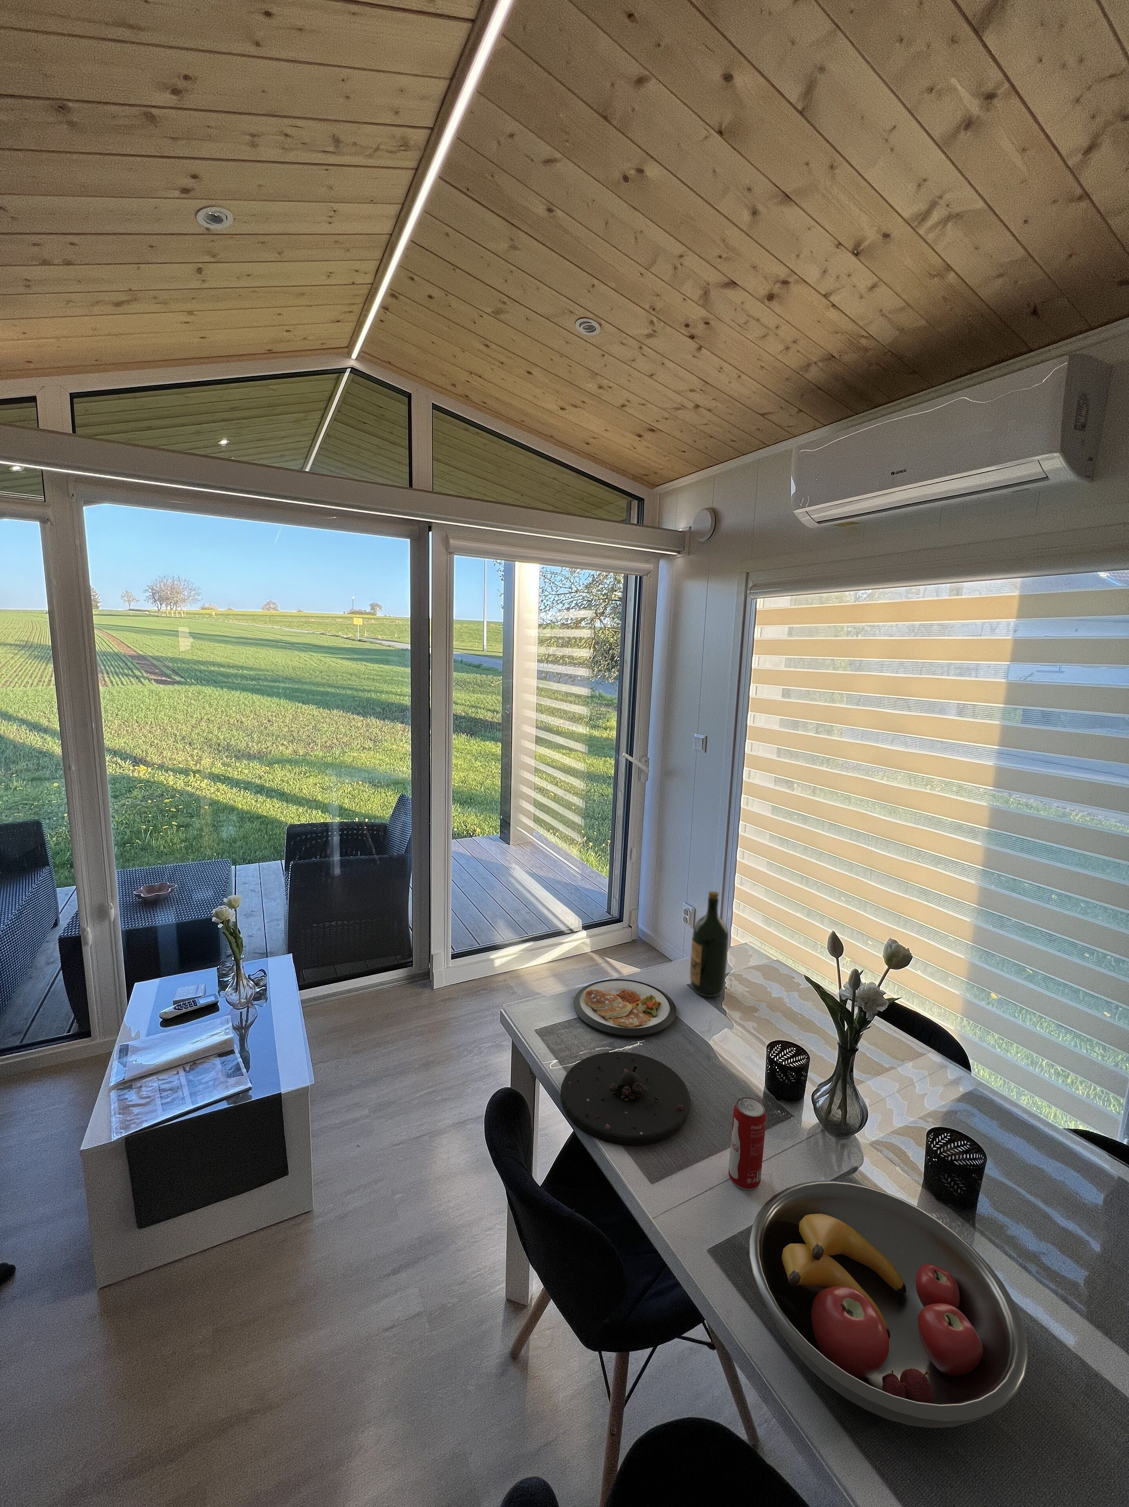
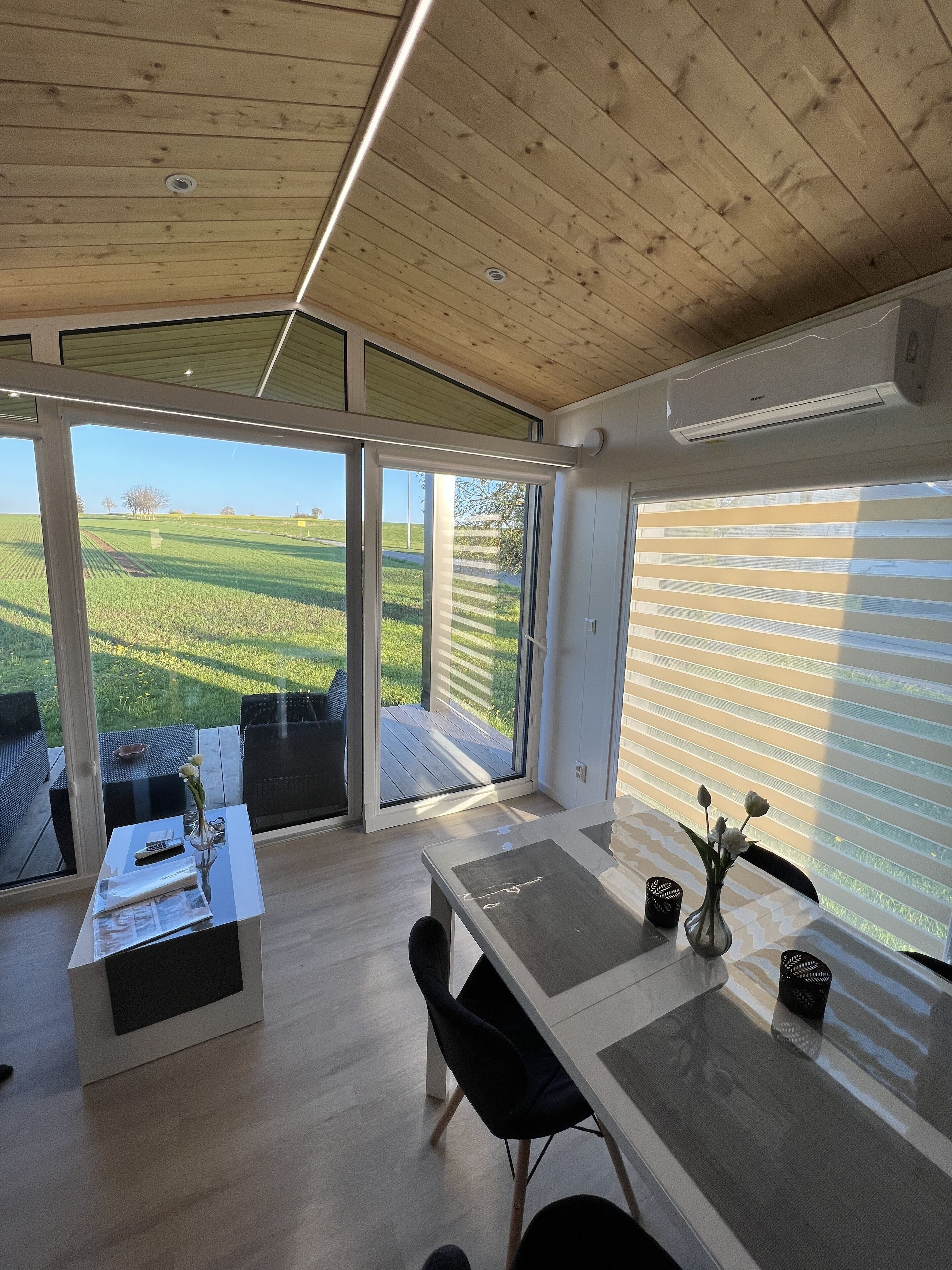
- plate [560,1051,691,1146]
- dish [573,979,677,1037]
- beverage can [728,1096,767,1190]
- fruit bowl [748,1181,1028,1429]
- wine bottle [689,891,729,997]
